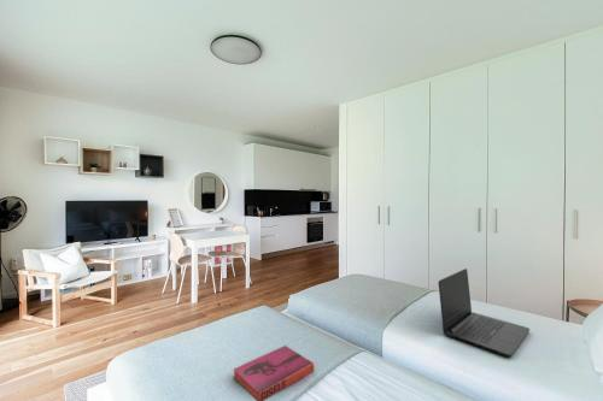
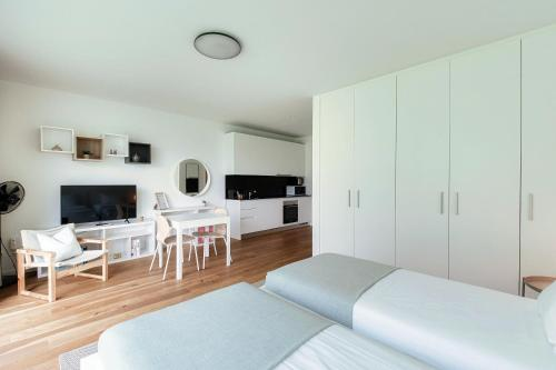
- laptop [438,267,531,358]
- hardback book [232,344,316,401]
